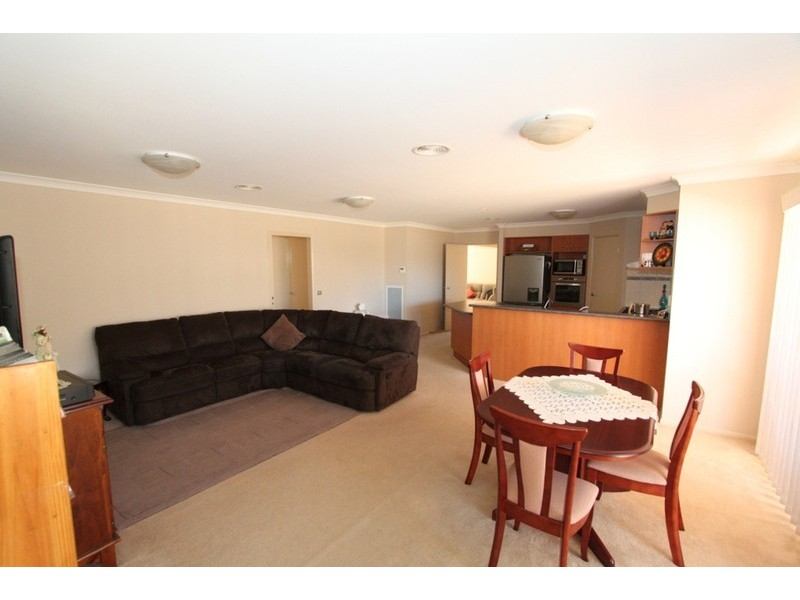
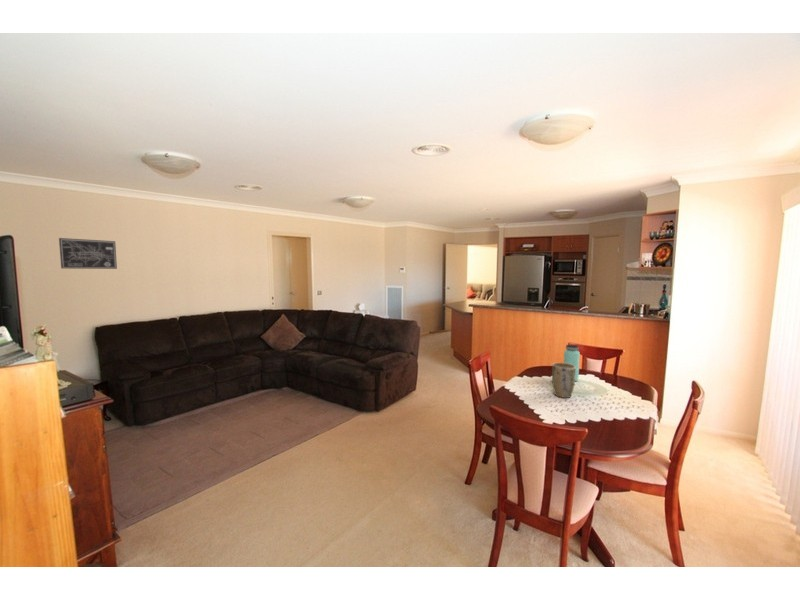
+ bottle [563,344,581,382]
+ wall art [58,237,118,270]
+ plant pot [551,362,576,399]
